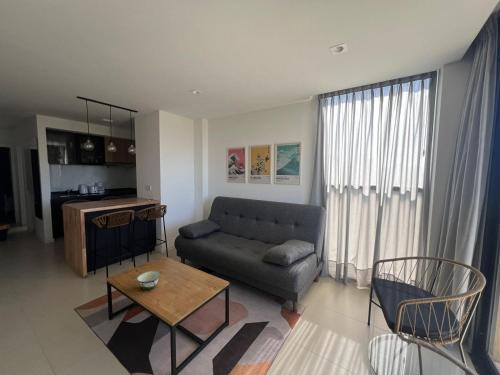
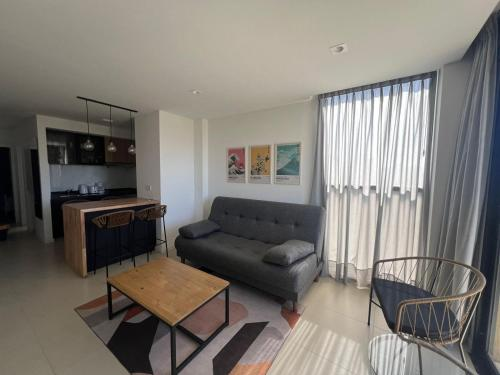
- bowl [136,270,162,291]
